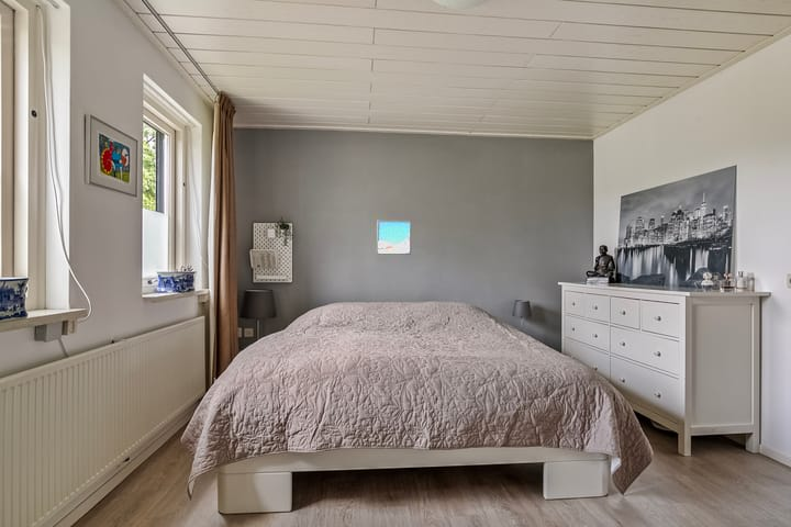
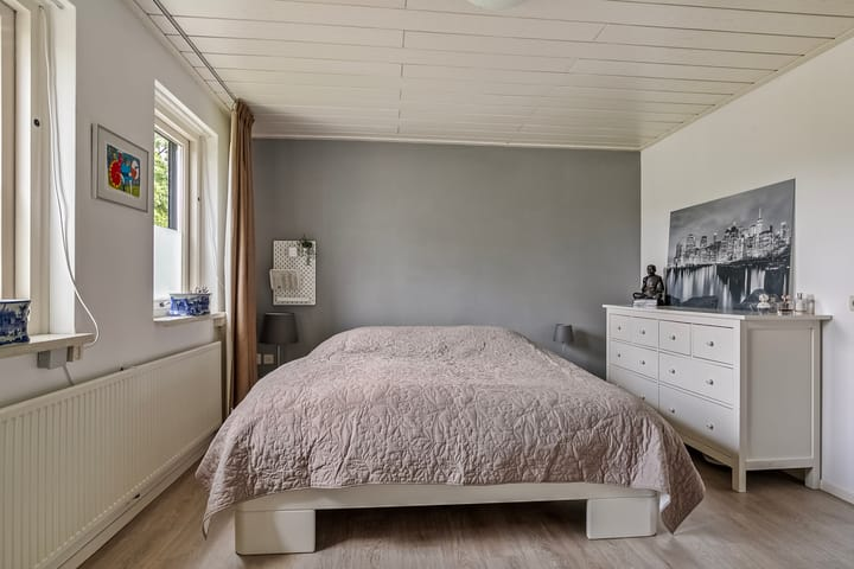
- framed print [376,218,412,256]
